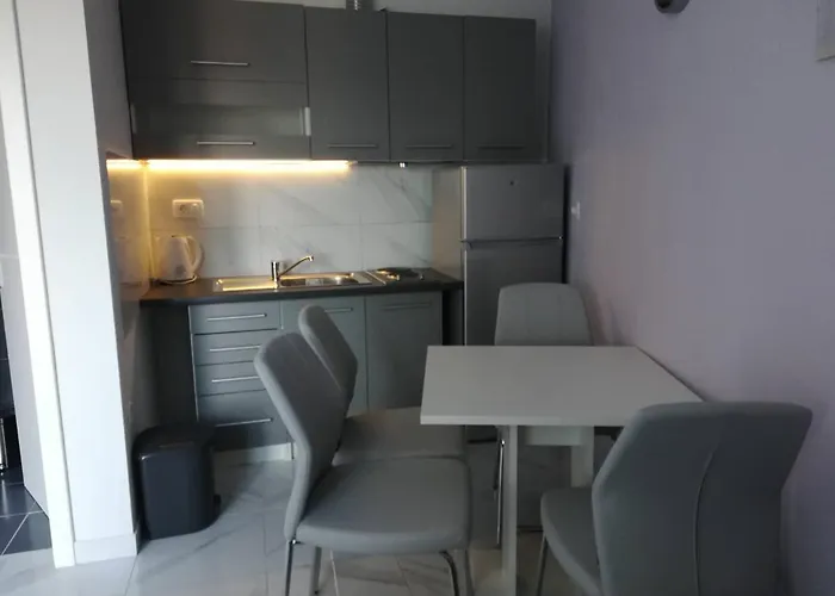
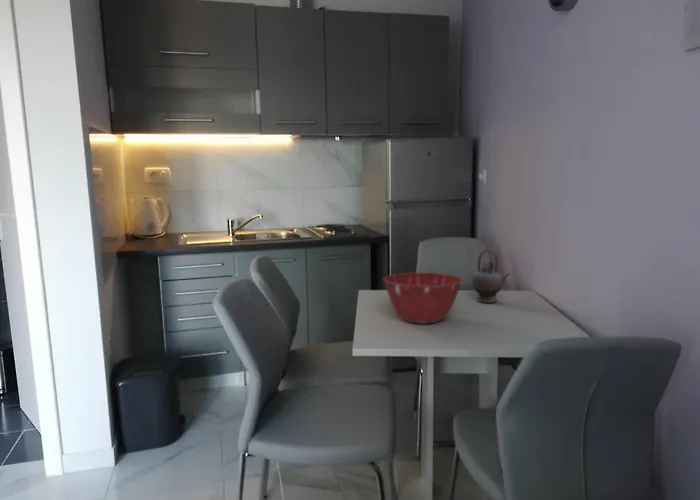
+ mixing bowl [382,272,463,325]
+ teapot [471,248,511,304]
